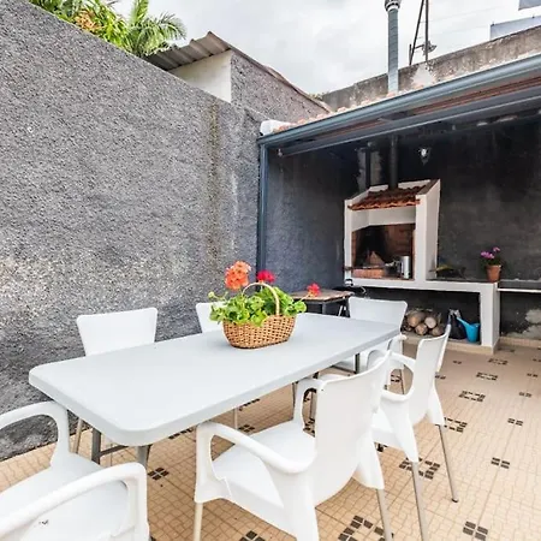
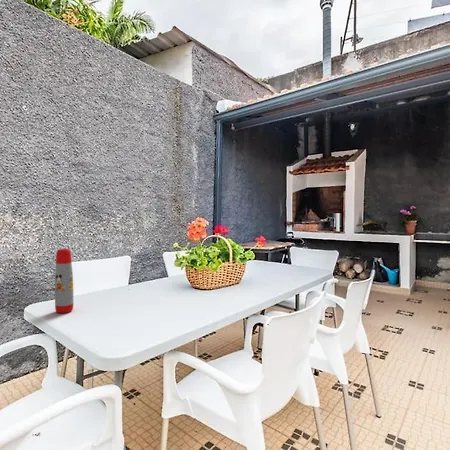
+ water bottle [54,248,74,314]
